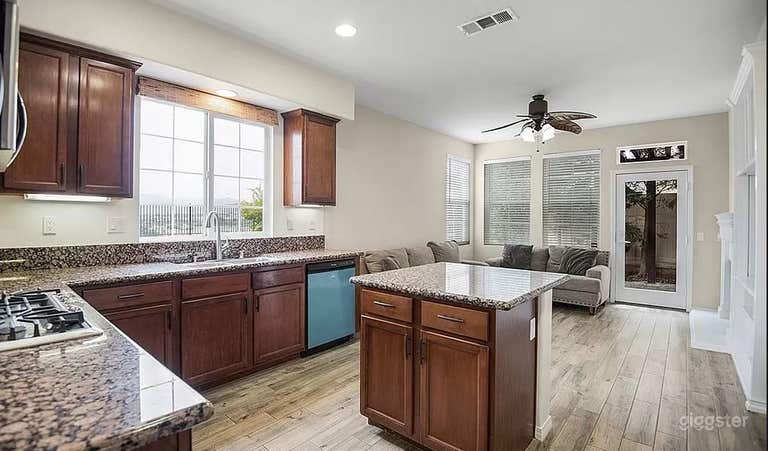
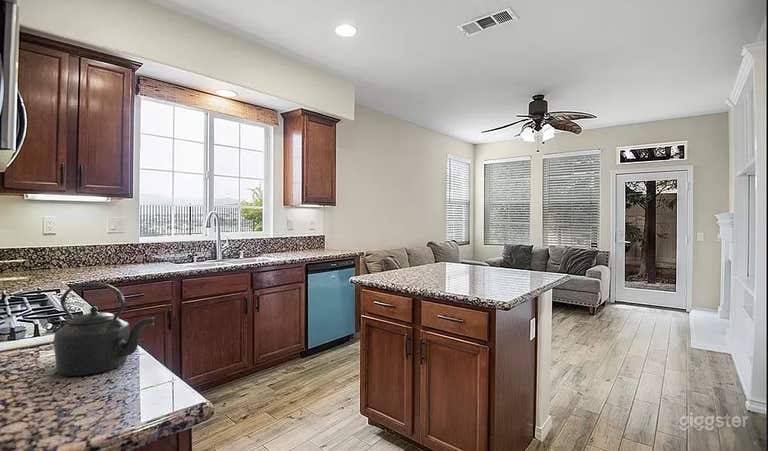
+ kettle [53,282,156,377]
